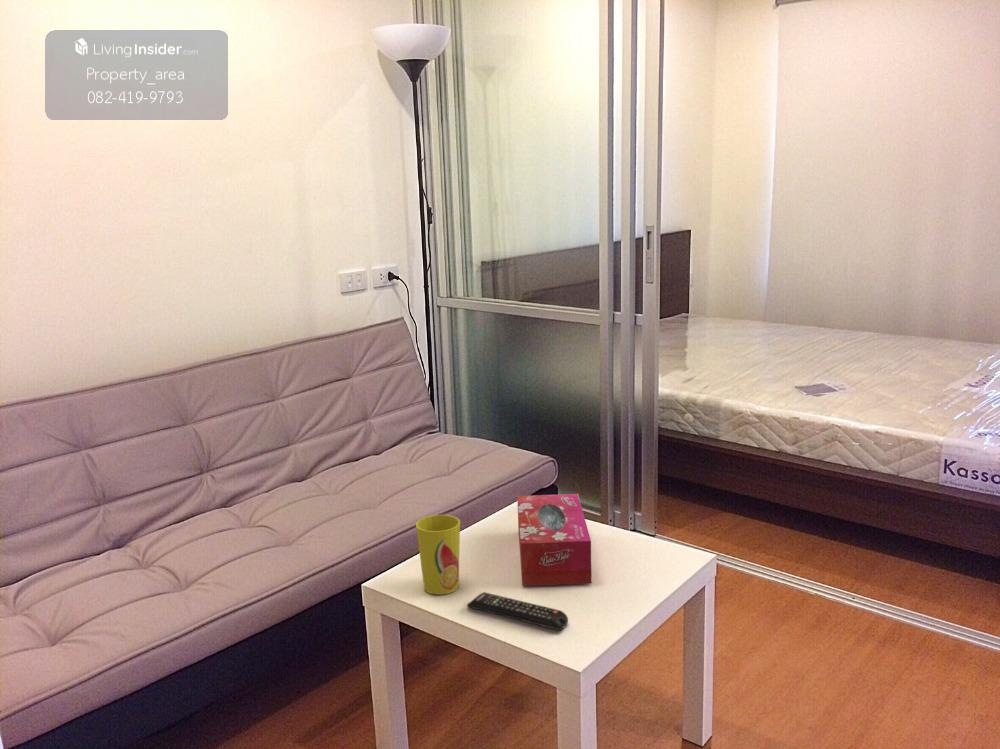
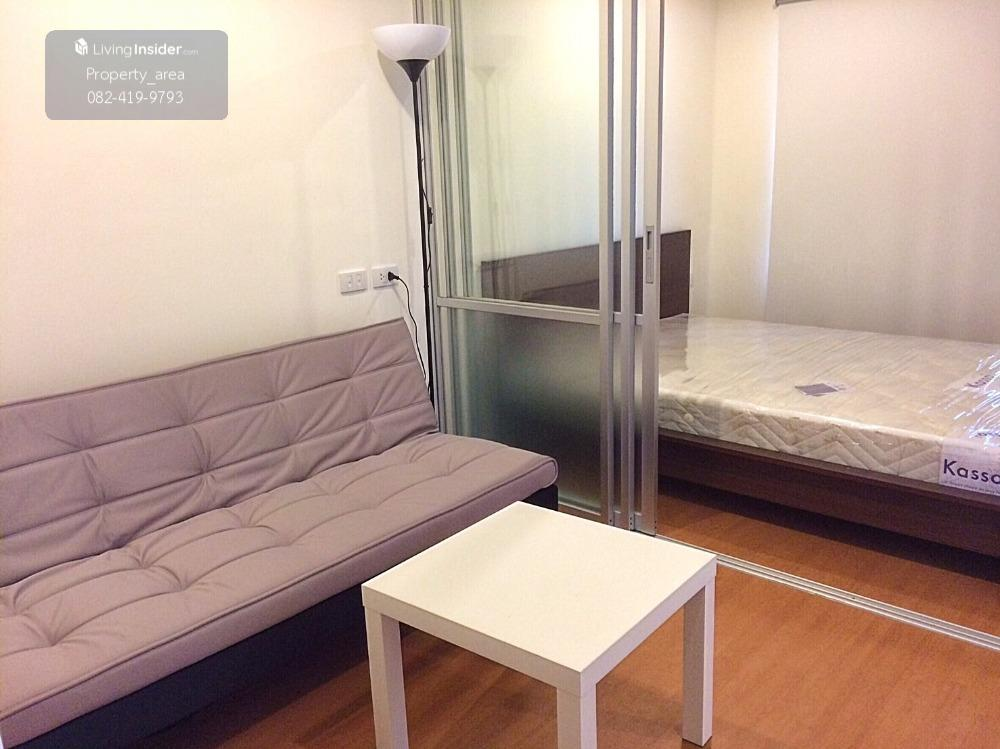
- remote control [466,591,569,631]
- cup [415,514,461,595]
- tissue box [516,493,592,587]
